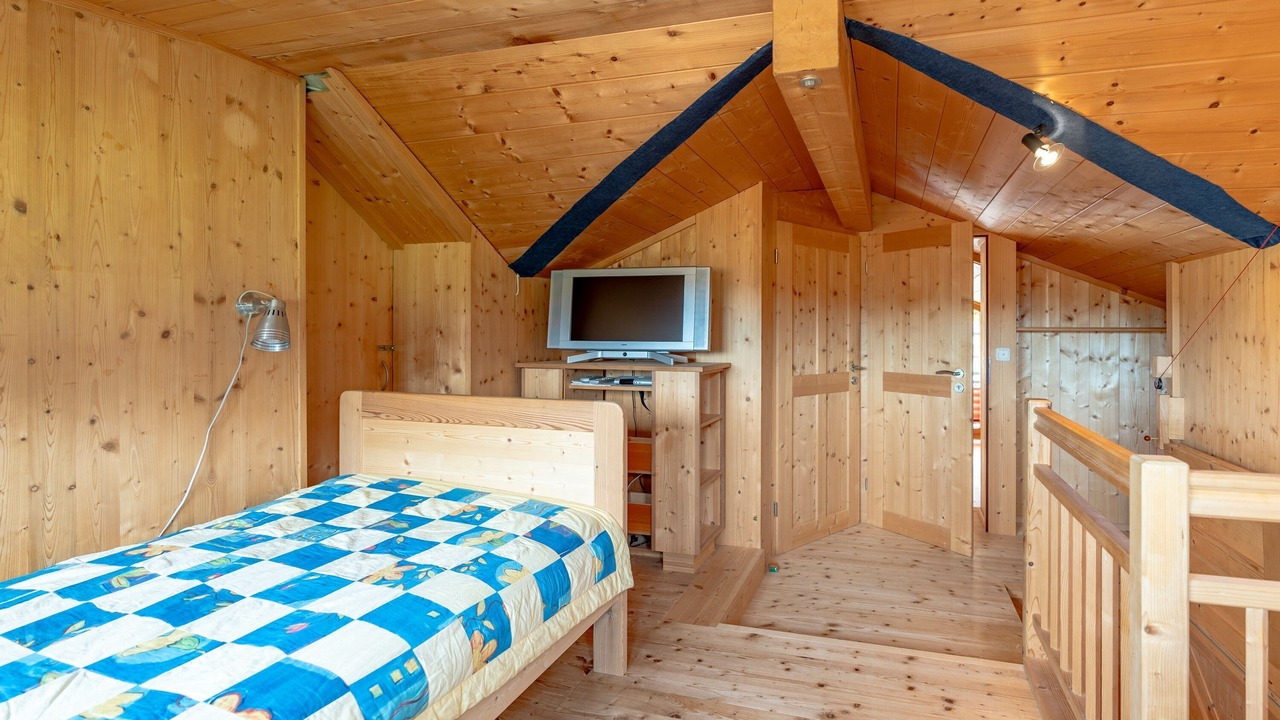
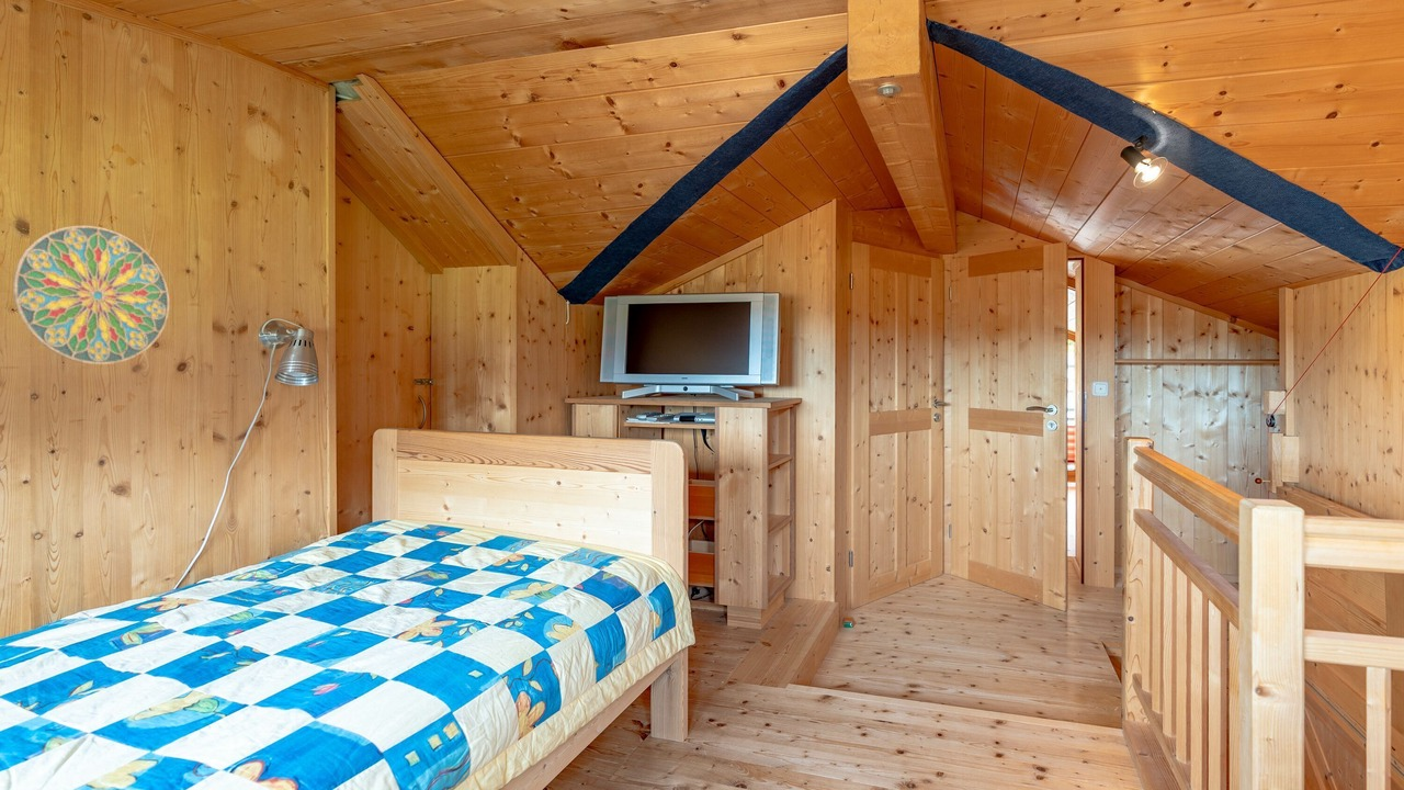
+ decorative plate [12,225,170,365]
